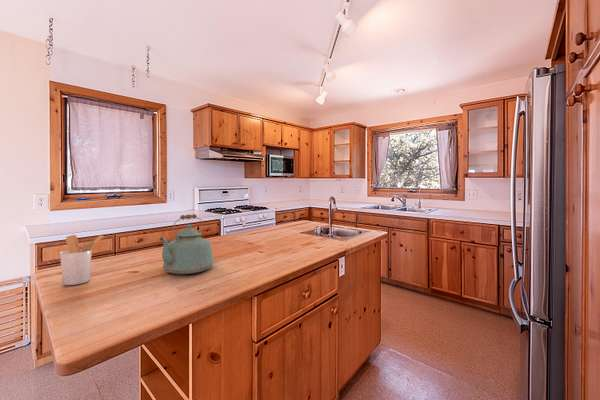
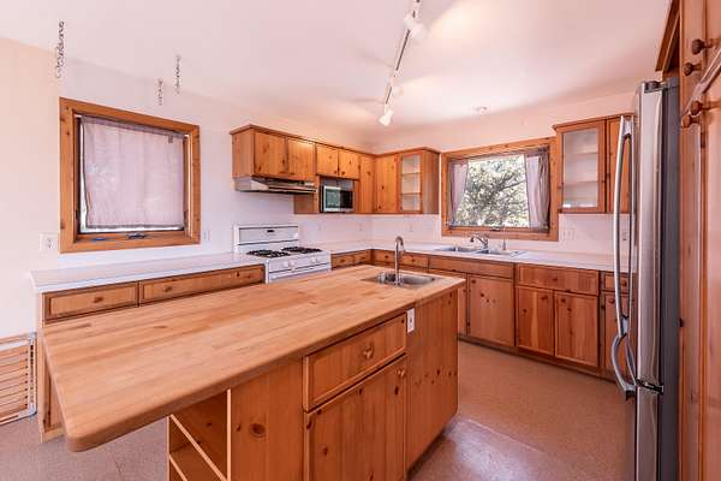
- utensil holder [59,234,105,286]
- kettle [159,213,215,275]
